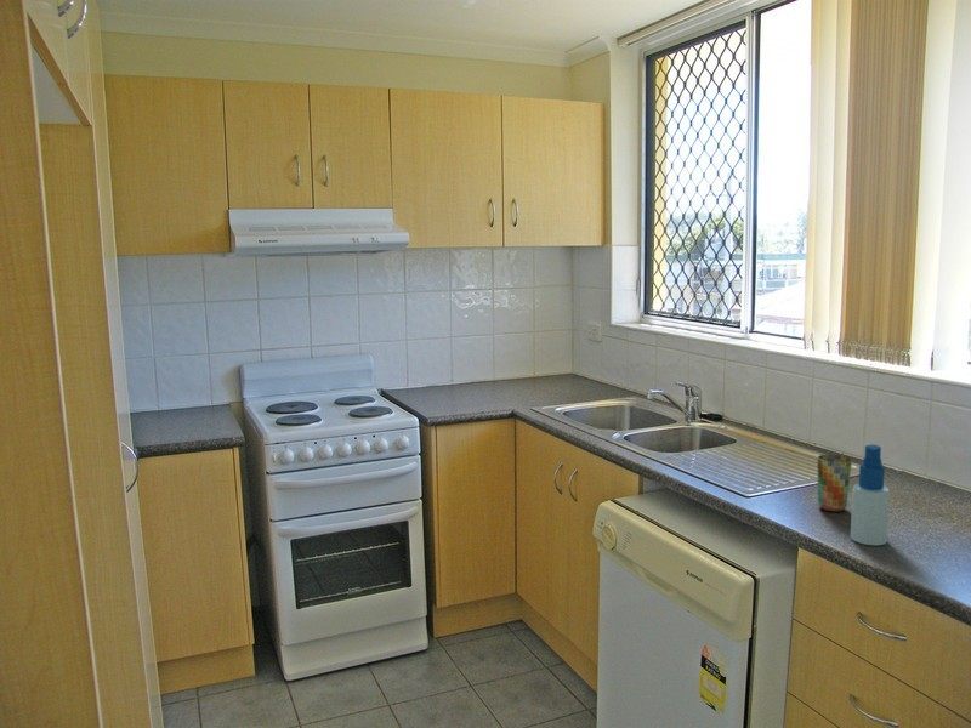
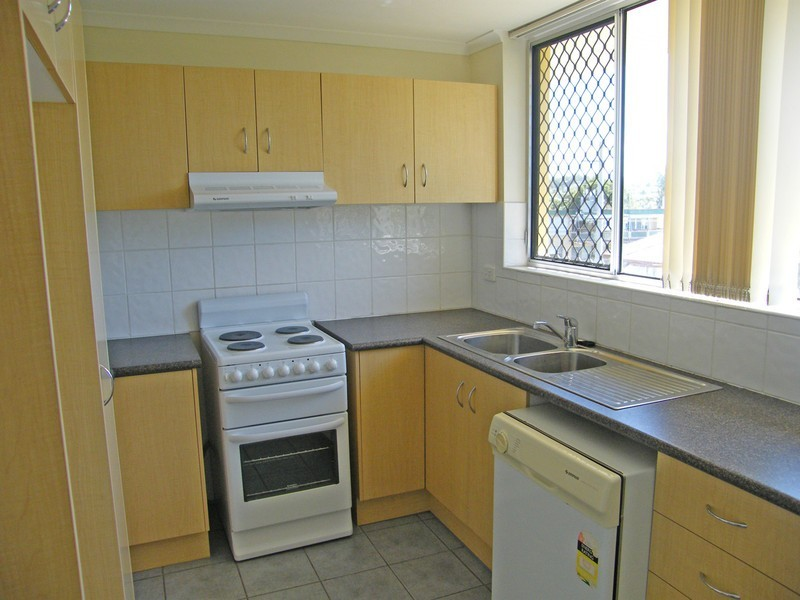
- cup [816,454,853,513]
- spray bottle [850,444,891,546]
